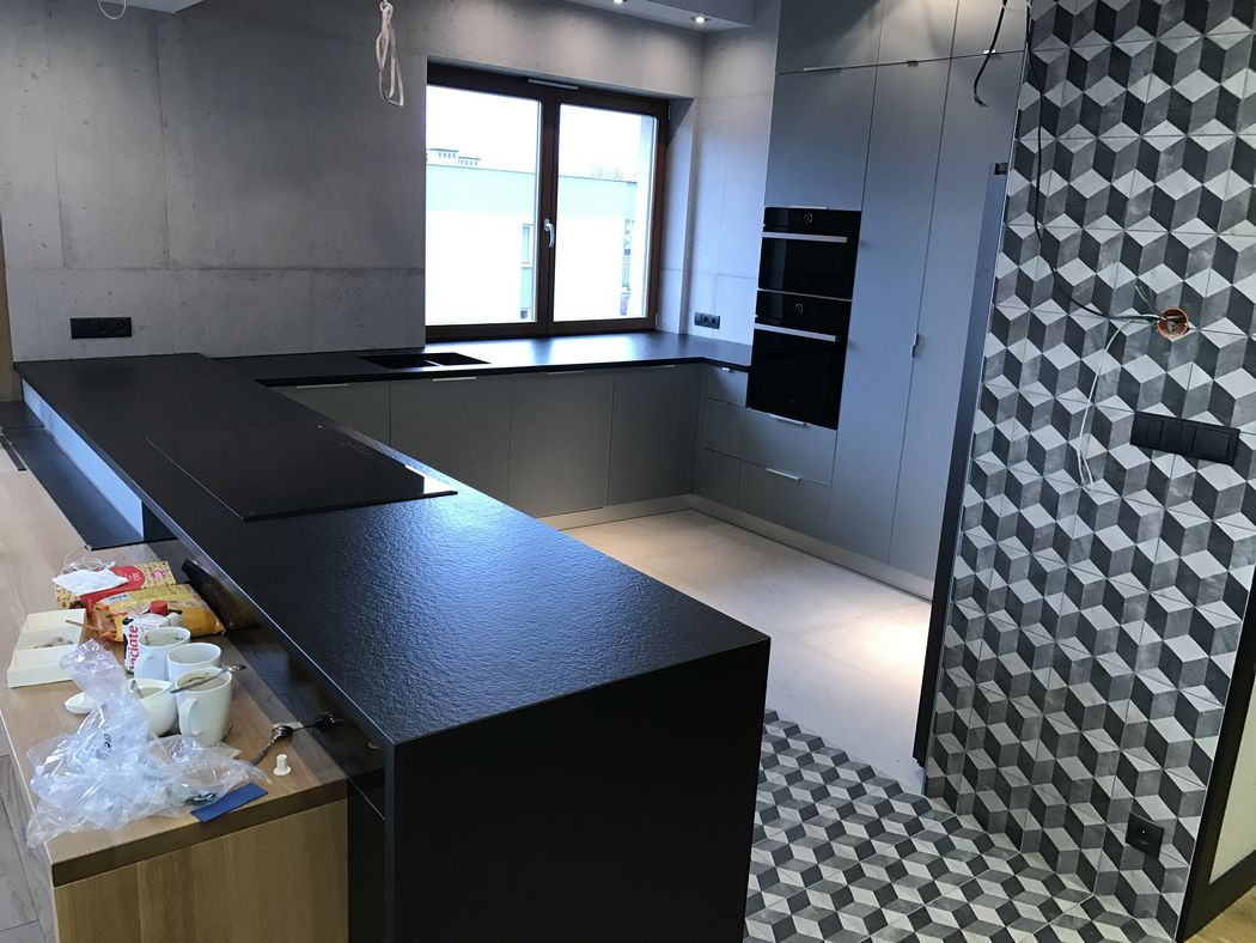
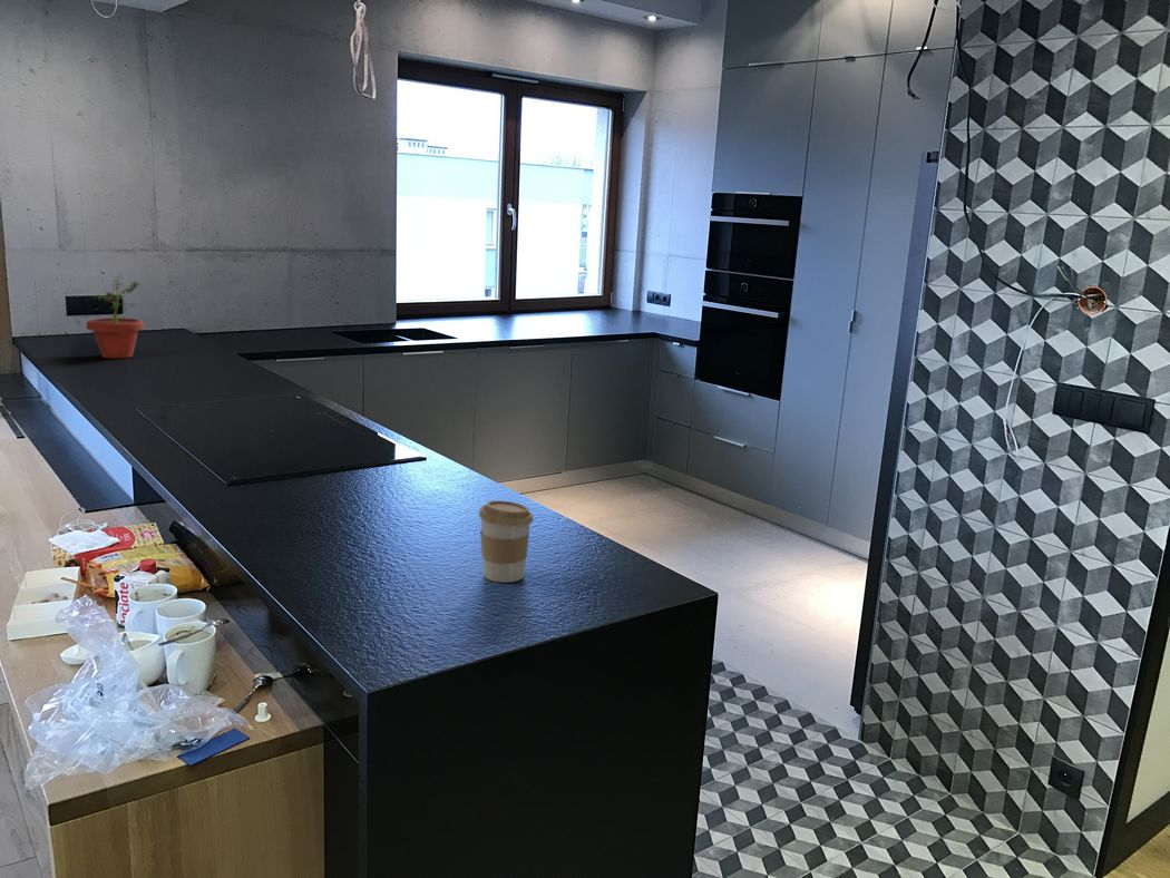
+ coffee cup [478,499,534,584]
+ potted plant [86,272,145,359]
